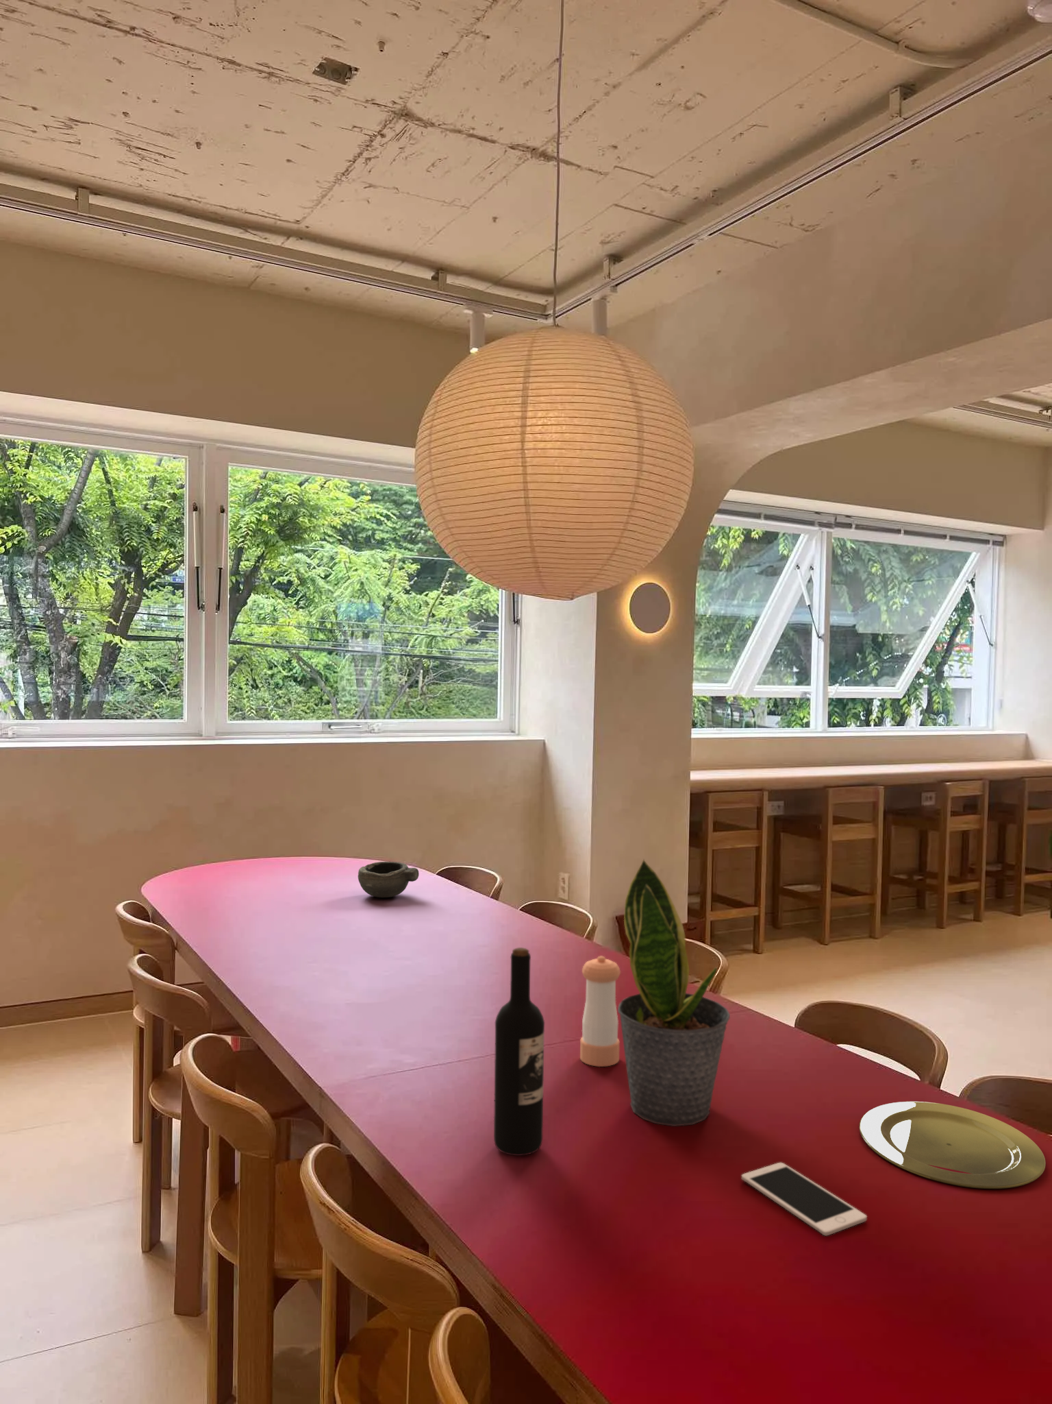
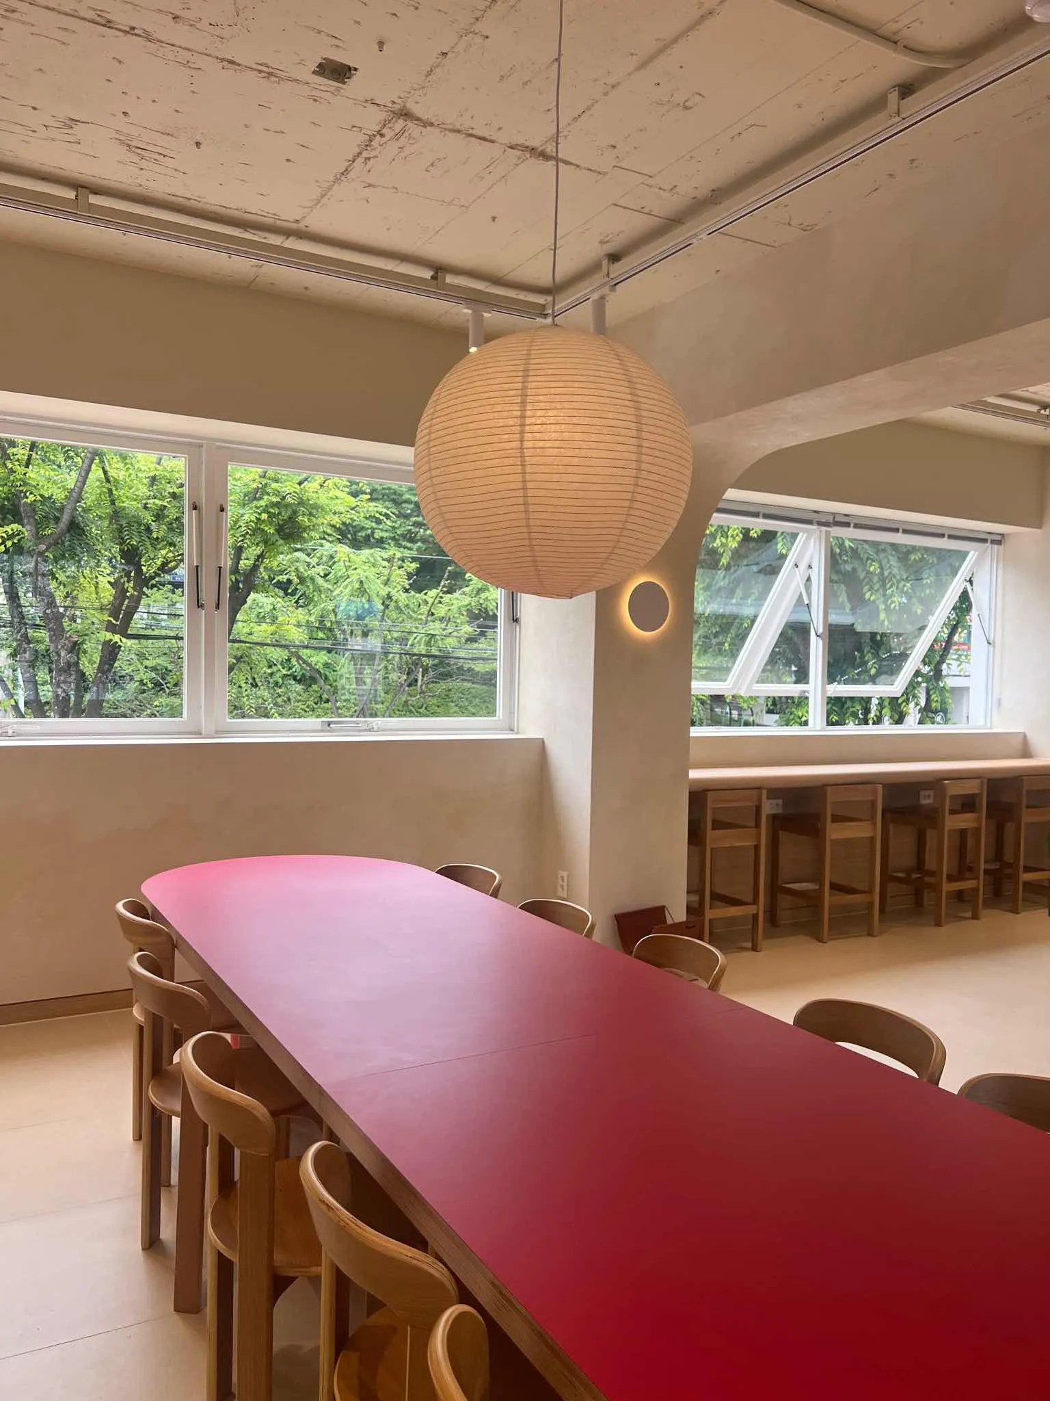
- pepper shaker [579,955,621,1068]
- potted plant [617,858,730,1127]
- cell phone [741,1162,867,1236]
- wine bottle [493,946,545,1156]
- bowl [358,861,420,898]
- plate [859,1101,1046,1190]
